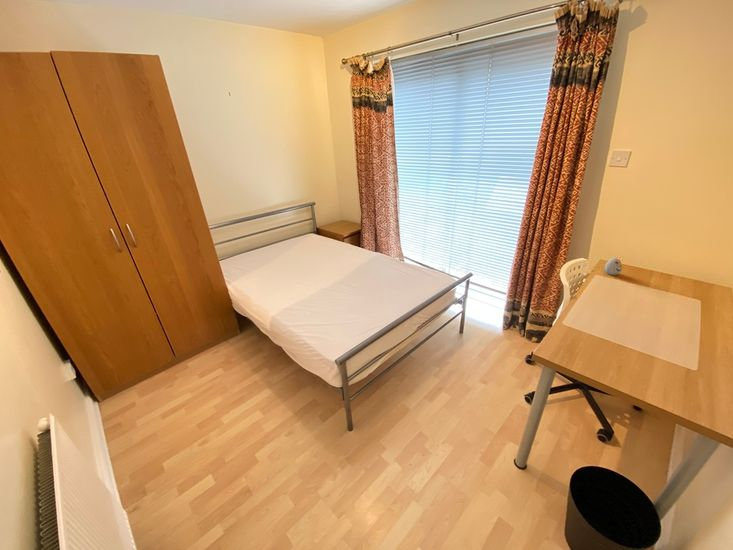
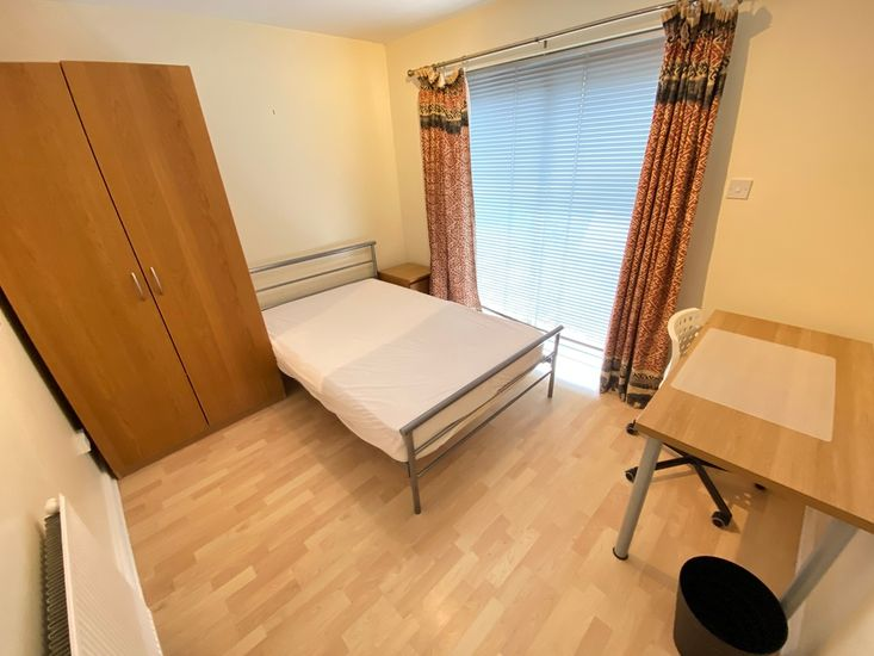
- decorative egg [604,257,623,276]
